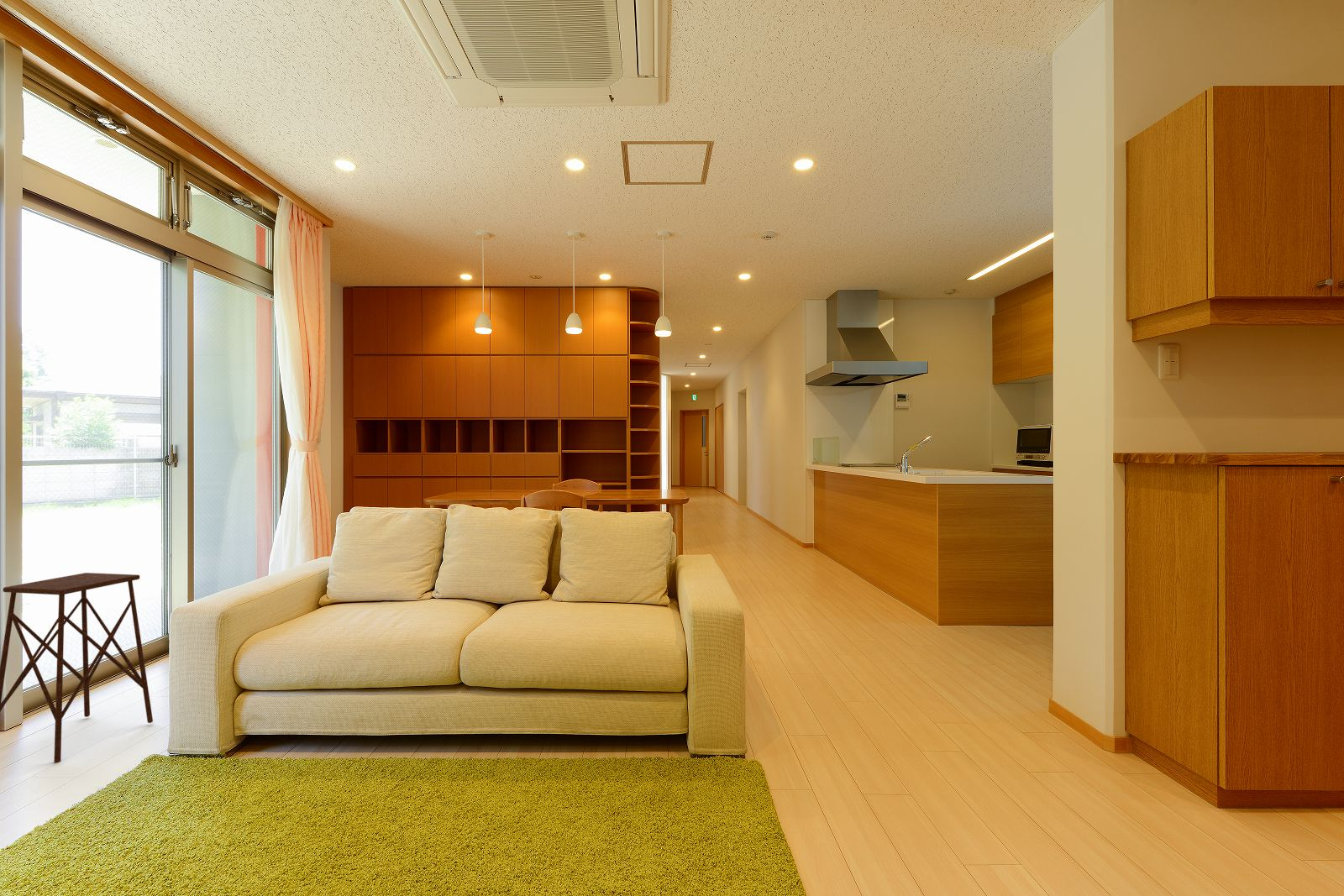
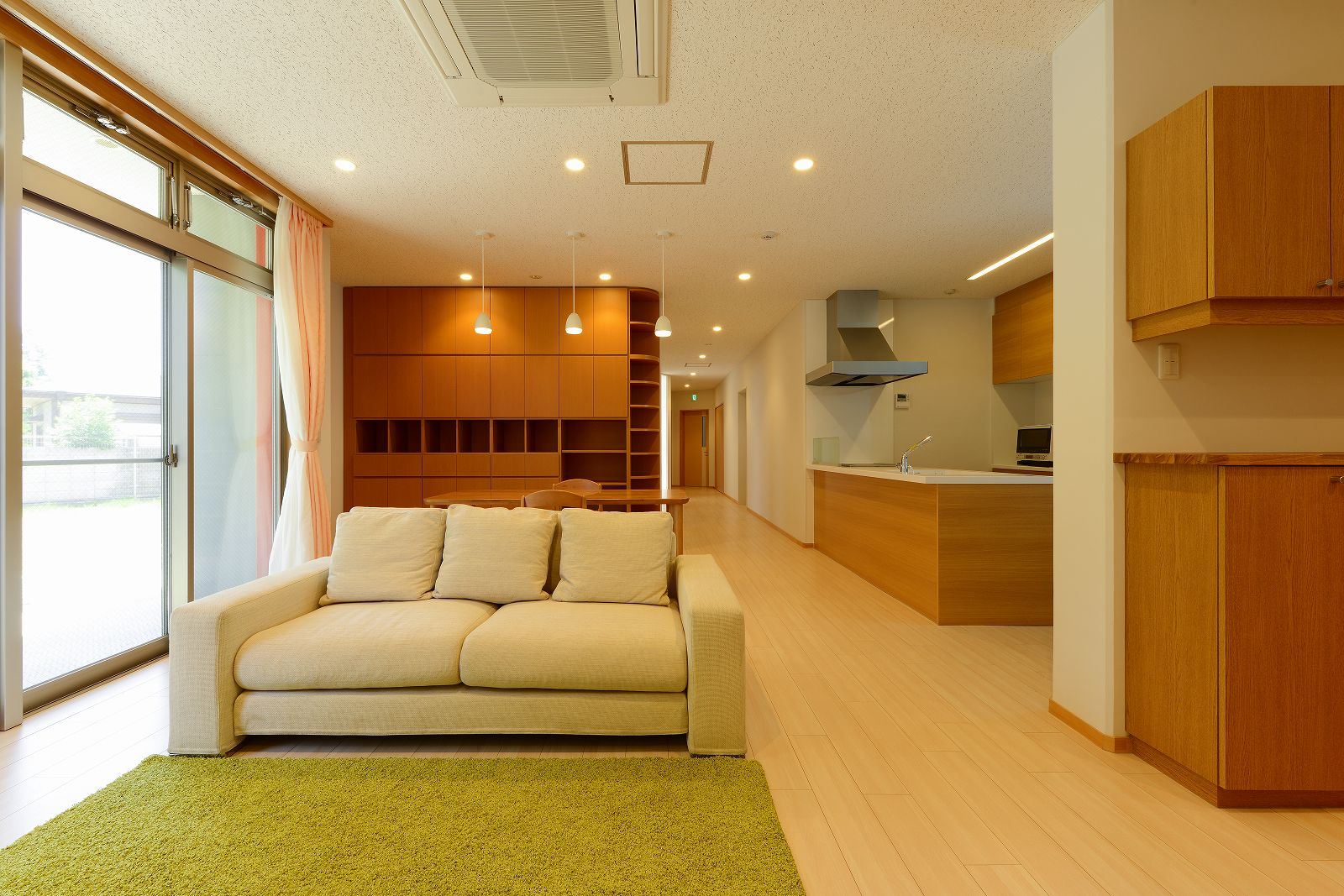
- side table [0,572,154,763]
